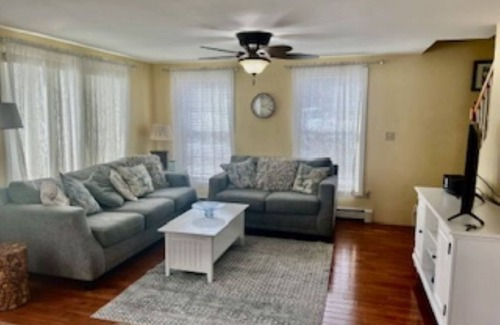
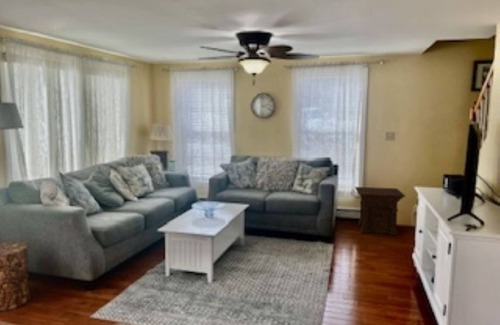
+ side table [354,186,407,236]
